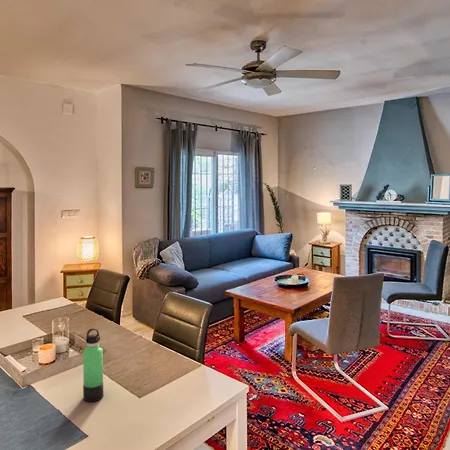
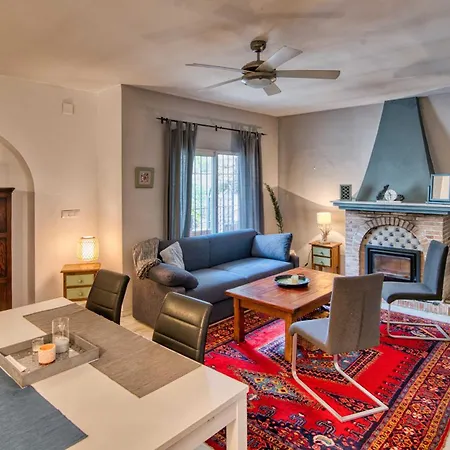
- thermos bottle [82,327,104,403]
